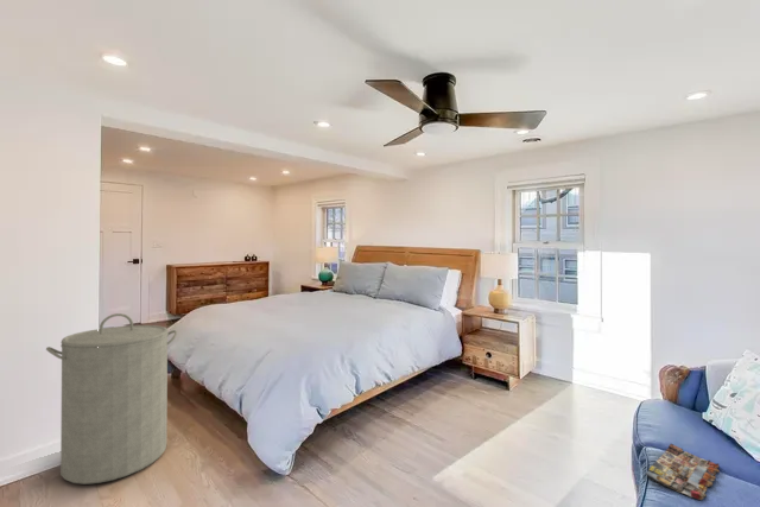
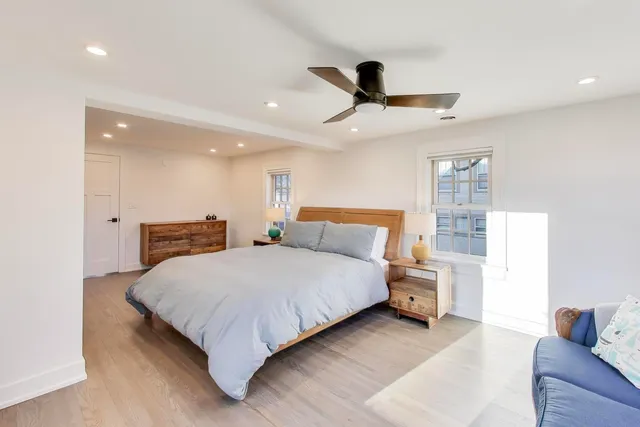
- magazine [645,443,721,501]
- laundry hamper [45,312,178,486]
